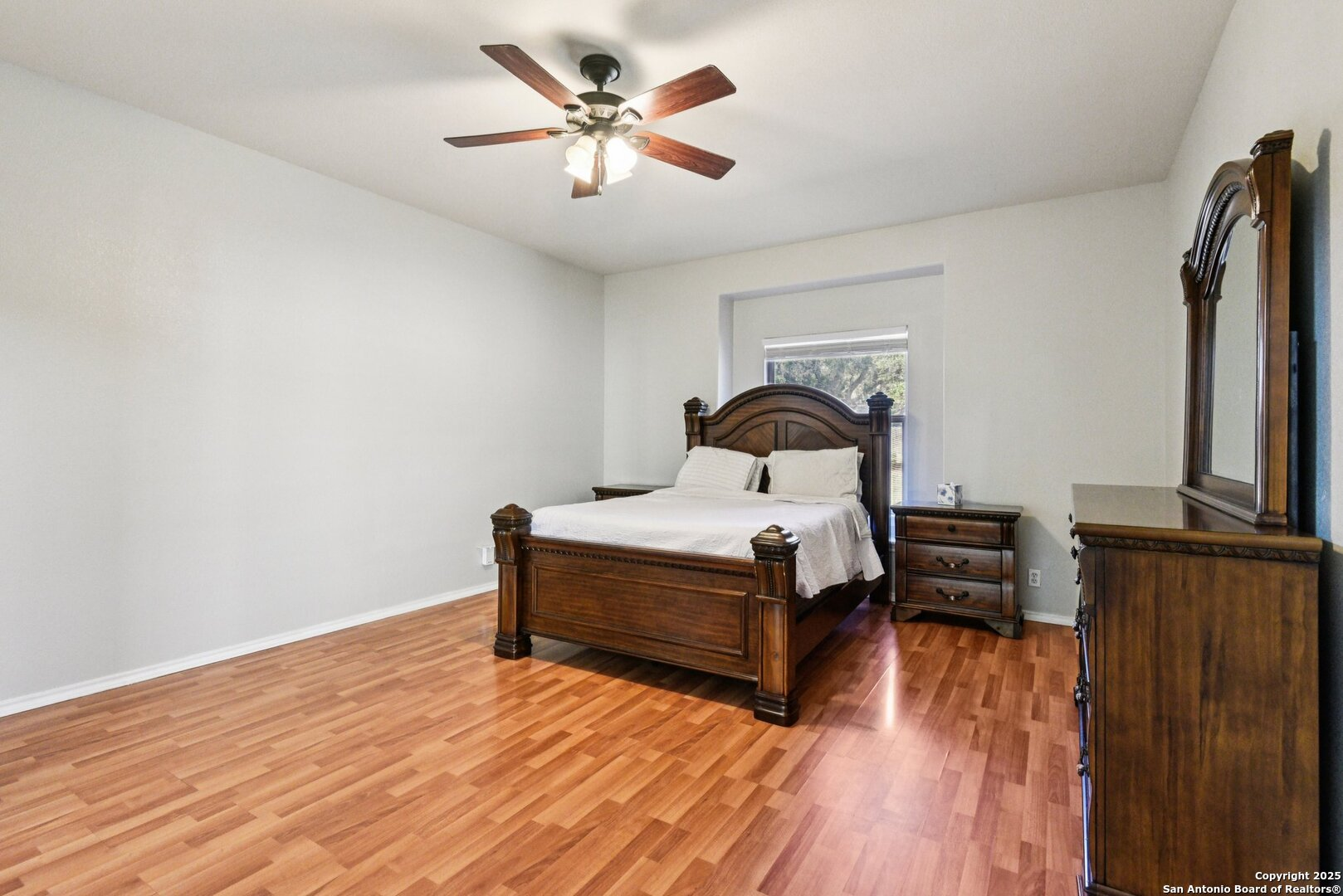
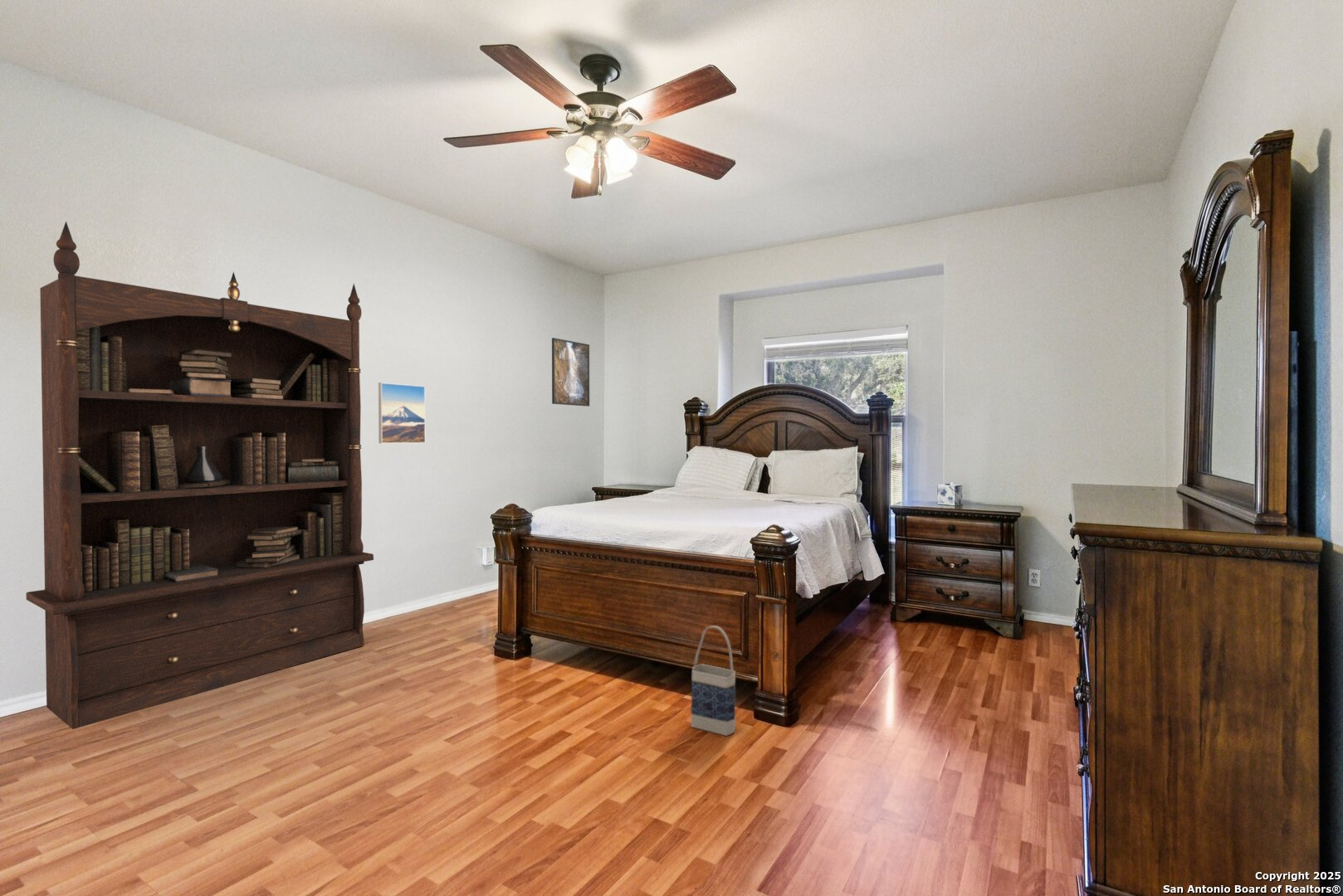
+ bag [690,625,736,737]
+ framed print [378,382,426,444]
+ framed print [551,337,590,407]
+ bookcase [26,221,374,730]
